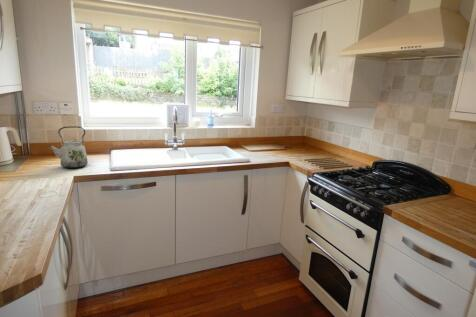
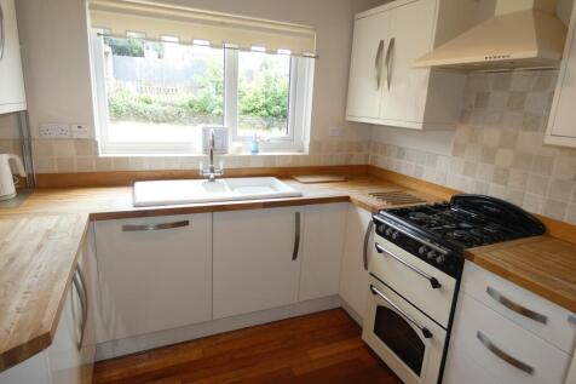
- kettle [47,125,89,169]
